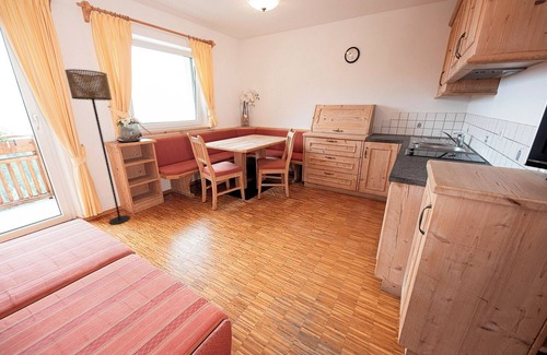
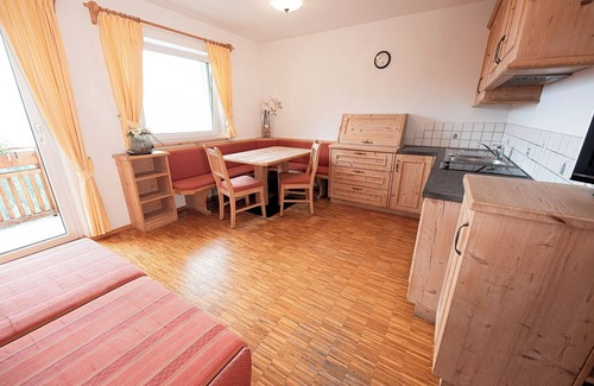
- floor lamp [63,68,131,225]
